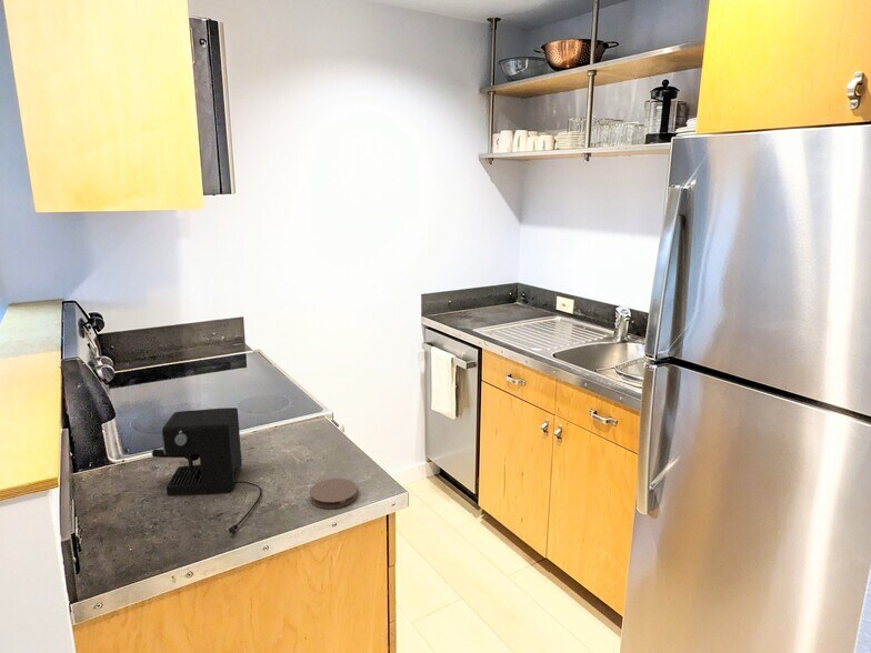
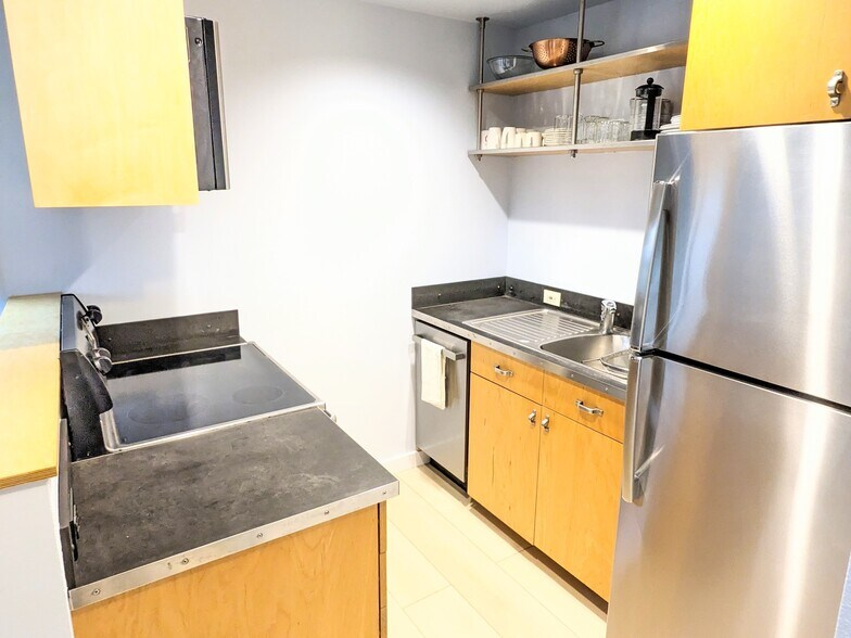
- coaster [309,478,359,510]
- coffee maker [151,406,263,535]
